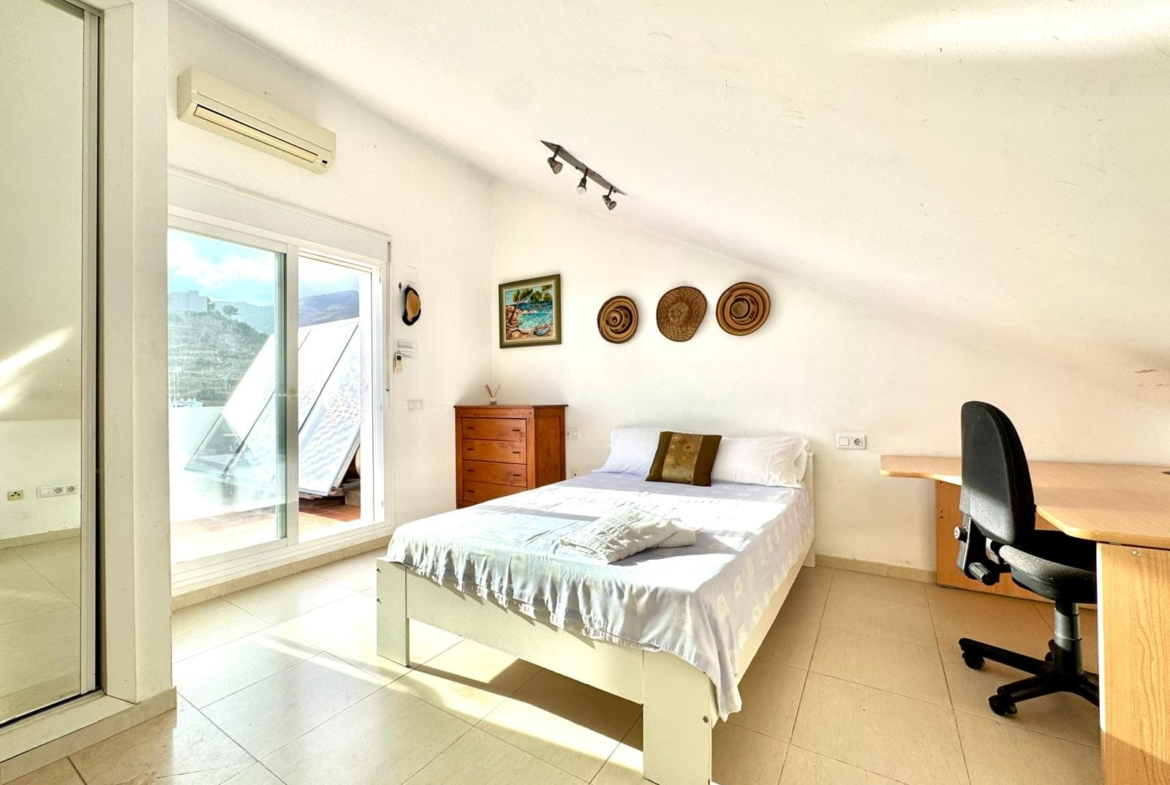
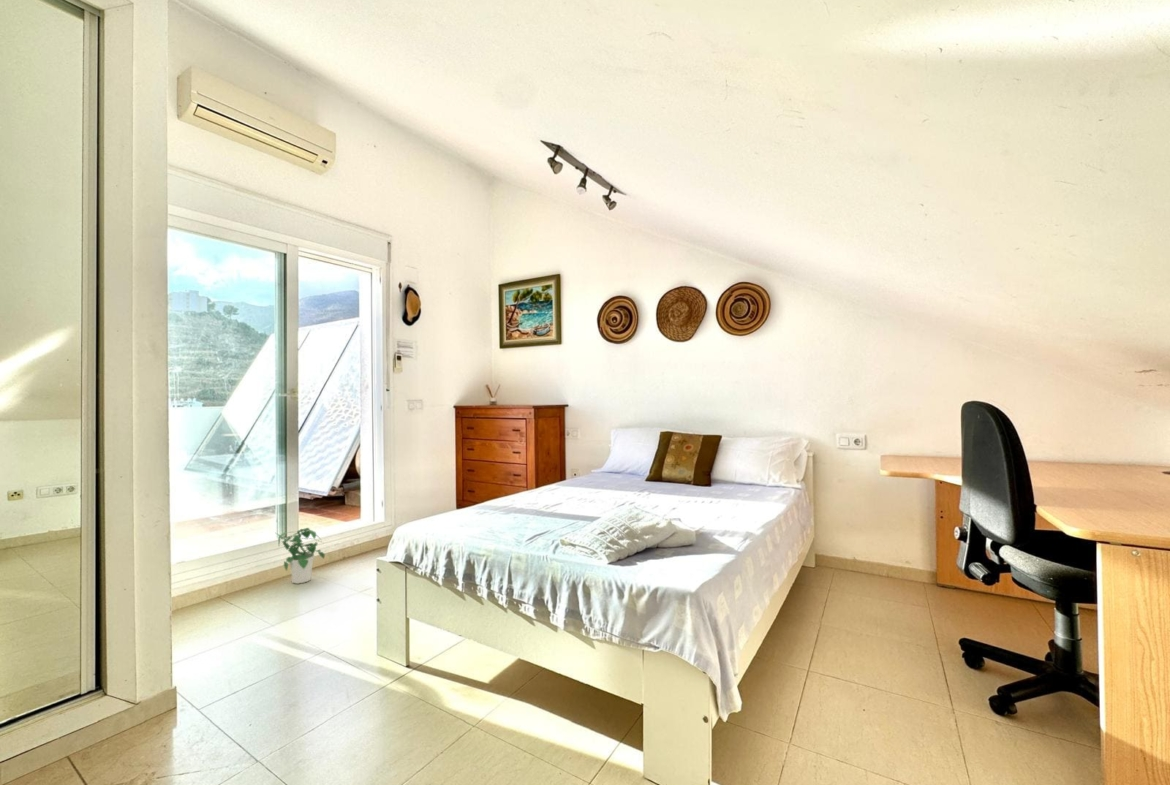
+ potted plant [275,527,326,585]
